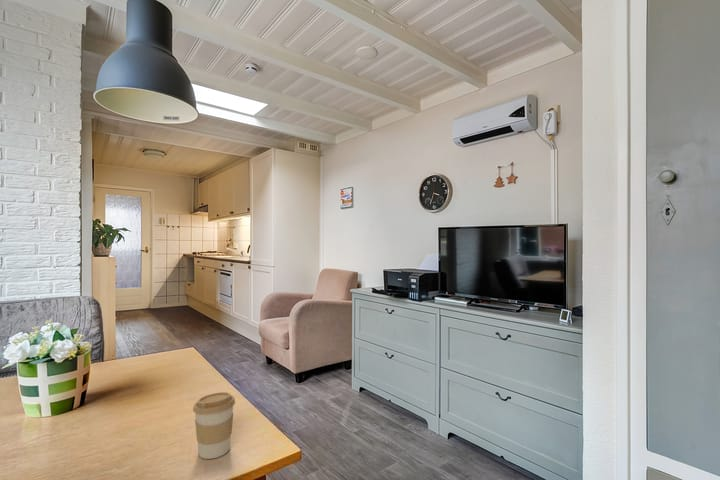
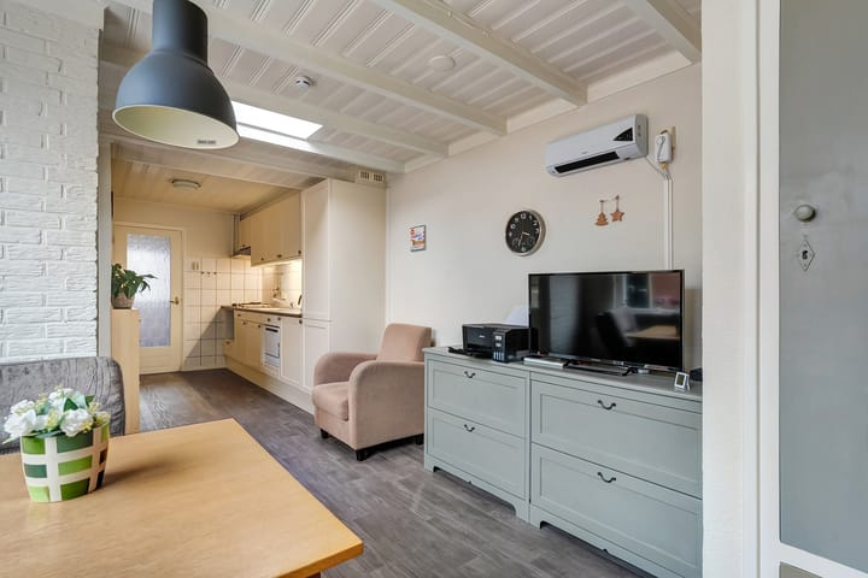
- coffee cup [192,391,236,460]
